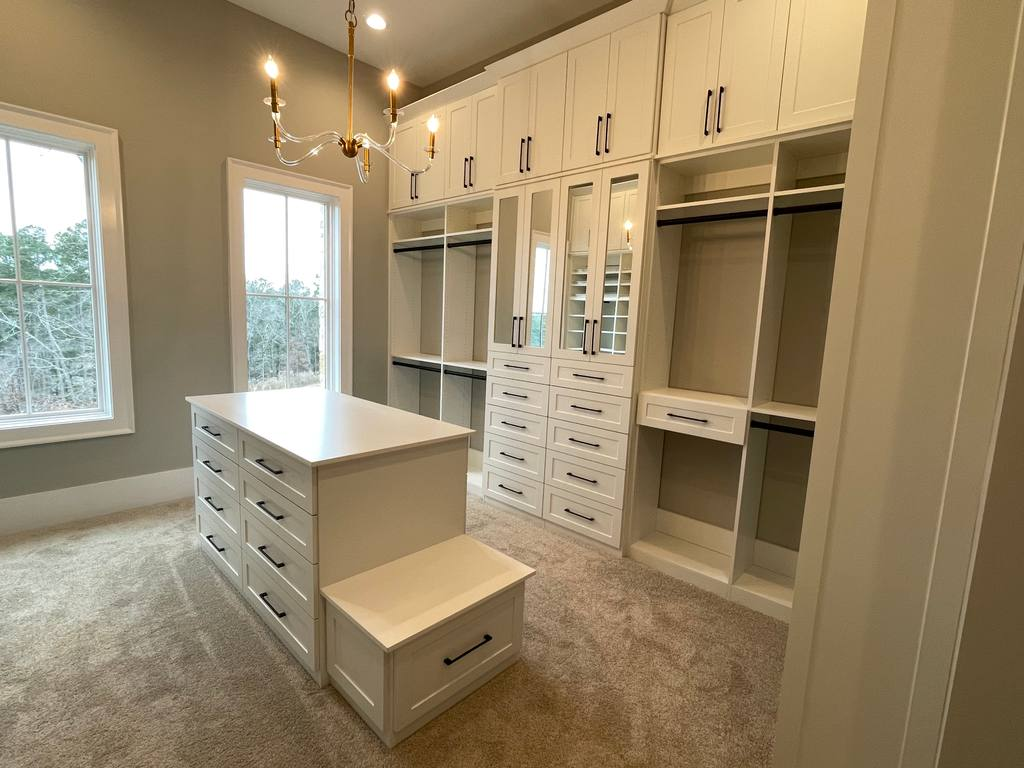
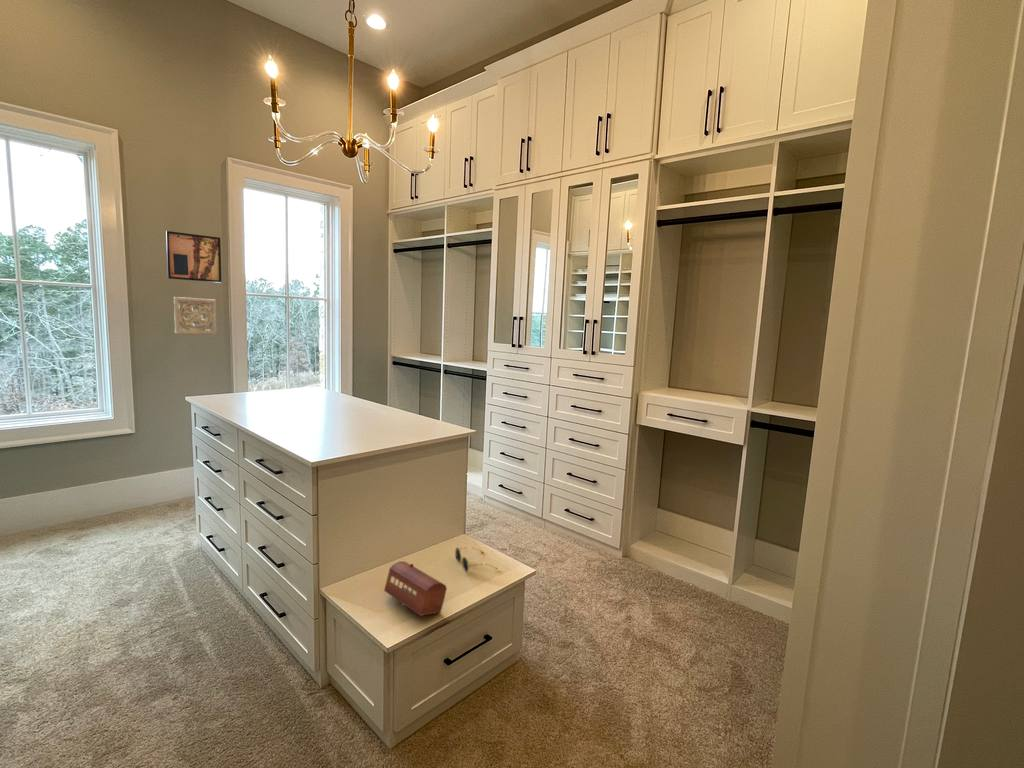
+ wooden box [383,560,448,617]
+ wall art [165,230,222,284]
+ sunglasses [454,546,499,574]
+ wall ornament [173,296,217,335]
